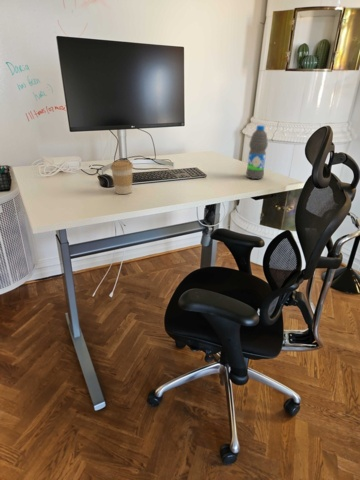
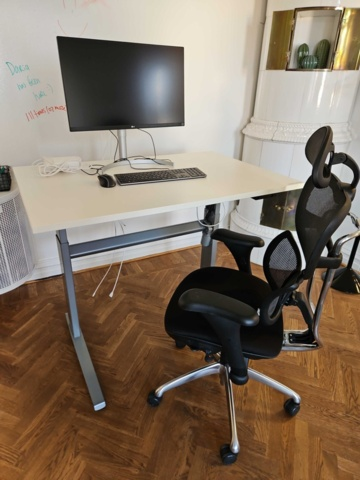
- coffee cup [109,159,134,195]
- water bottle [245,124,269,180]
